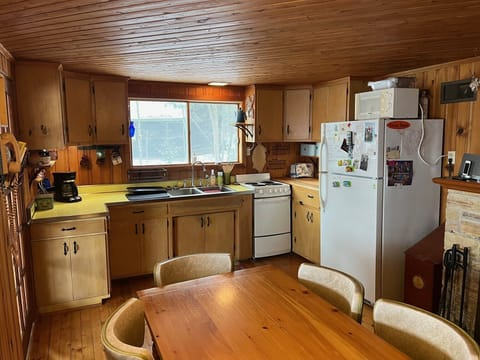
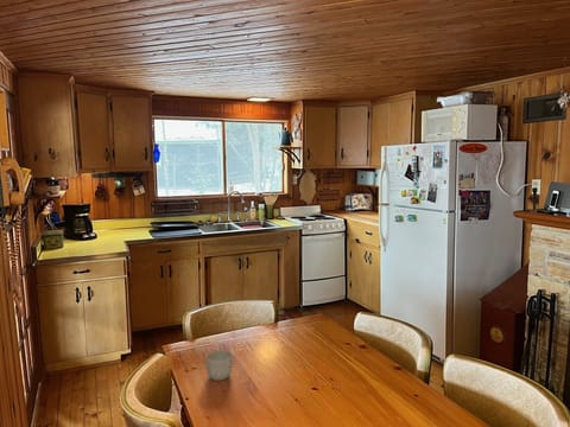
+ mug [205,349,233,381]
